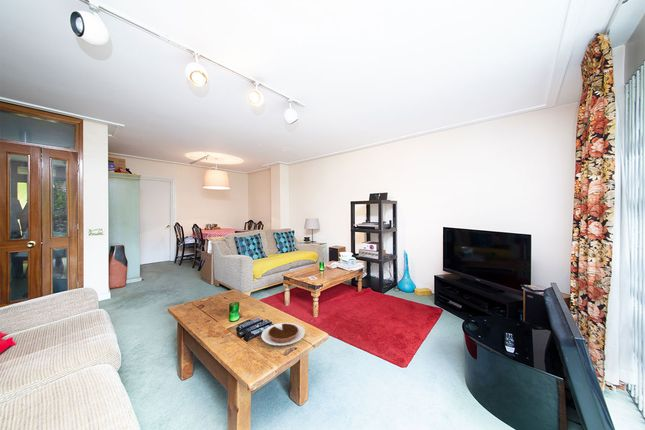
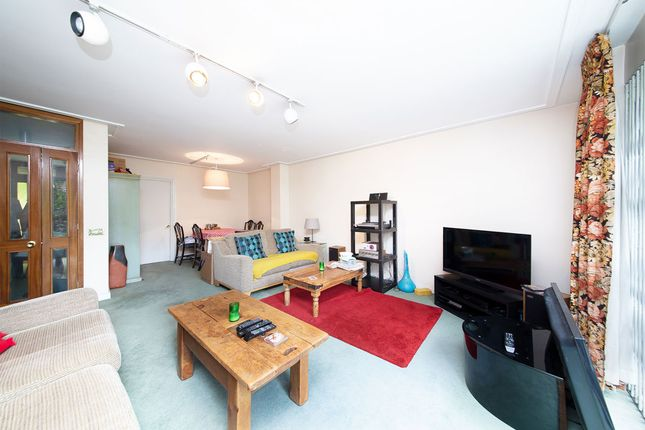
- chocolate tart [260,322,306,346]
